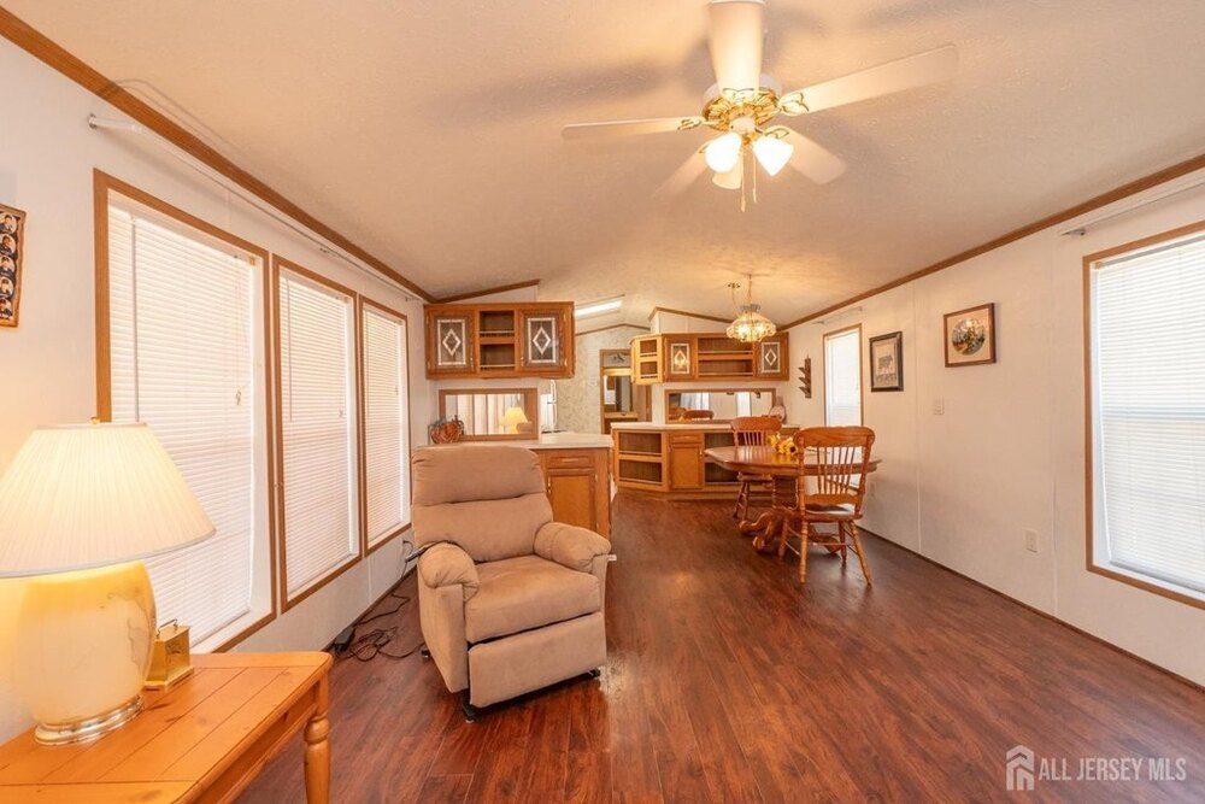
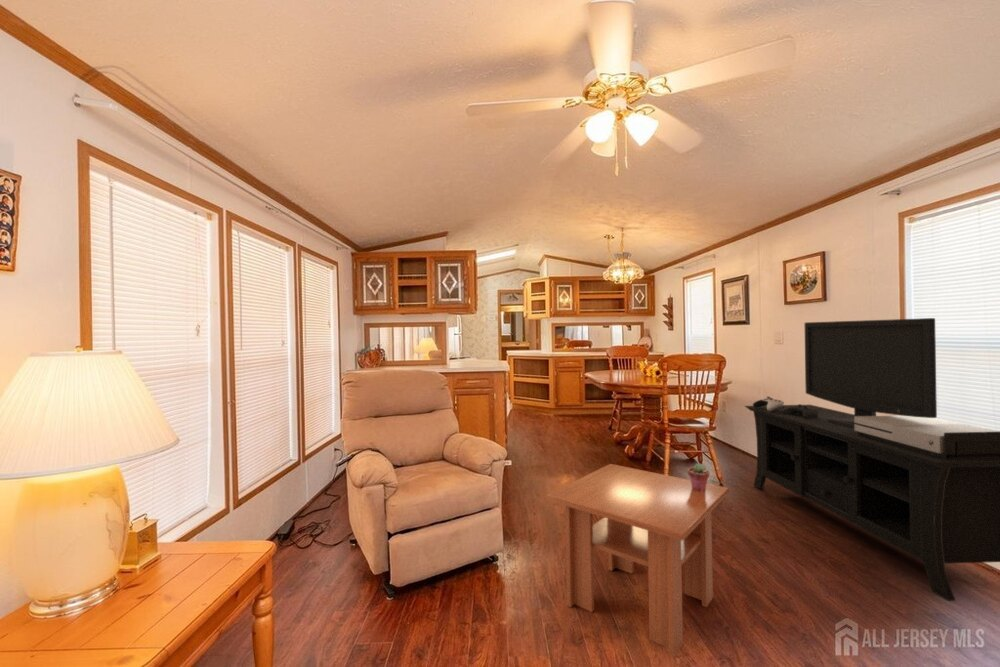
+ media console [744,317,1000,602]
+ coffee table [546,463,730,658]
+ potted succulent [687,462,710,491]
